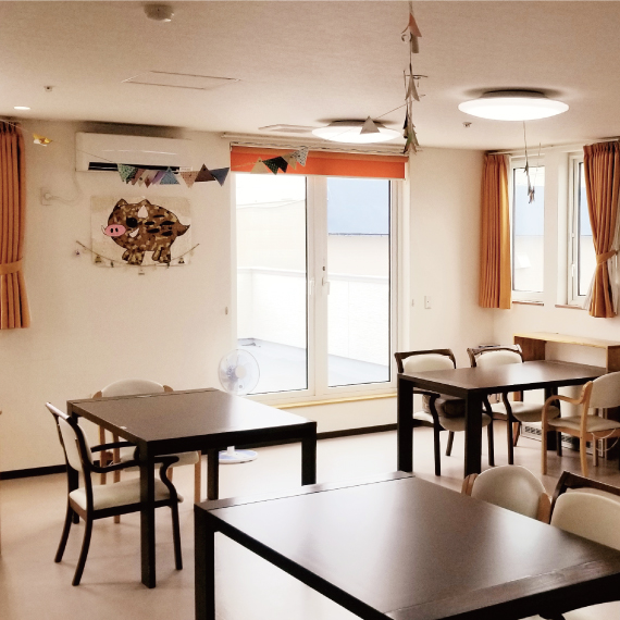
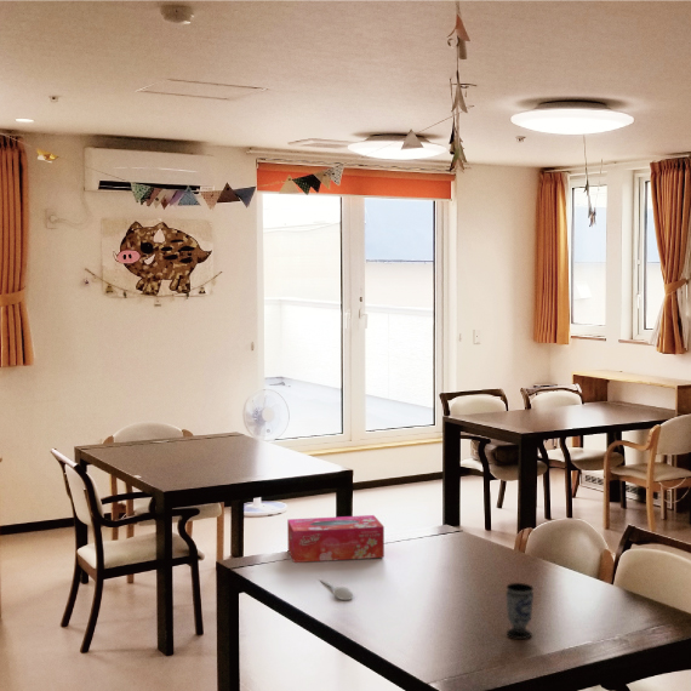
+ tissue box [286,514,386,564]
+ cup [504,582,535,640]
+ spoon [319,578,355,601]
